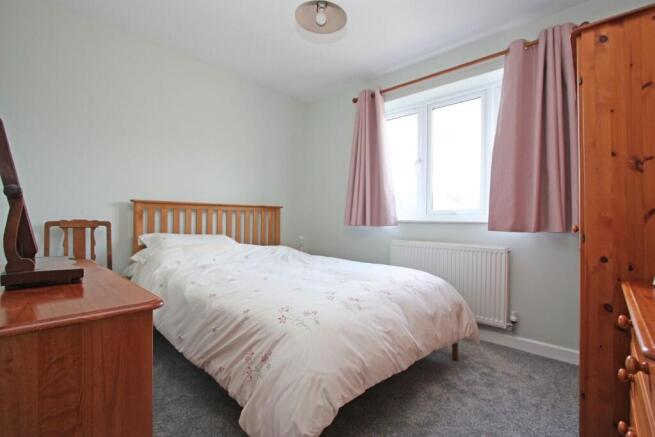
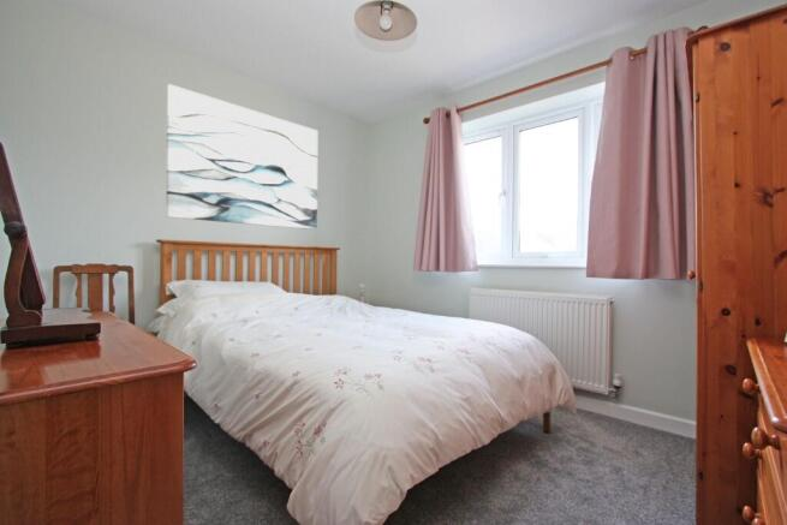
+ wall art [165,83,318,231]
